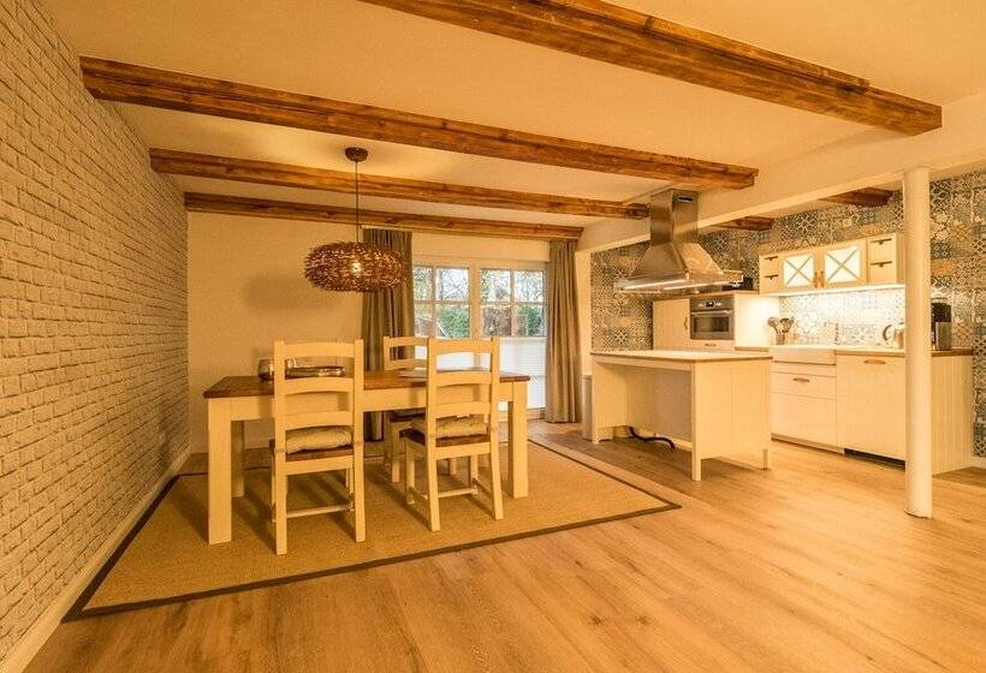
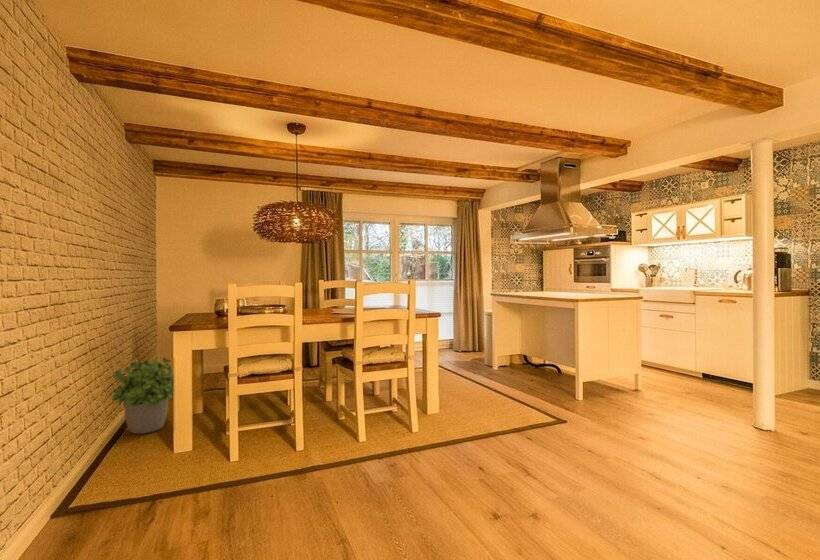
+ potted plant [111,356,174,435]
